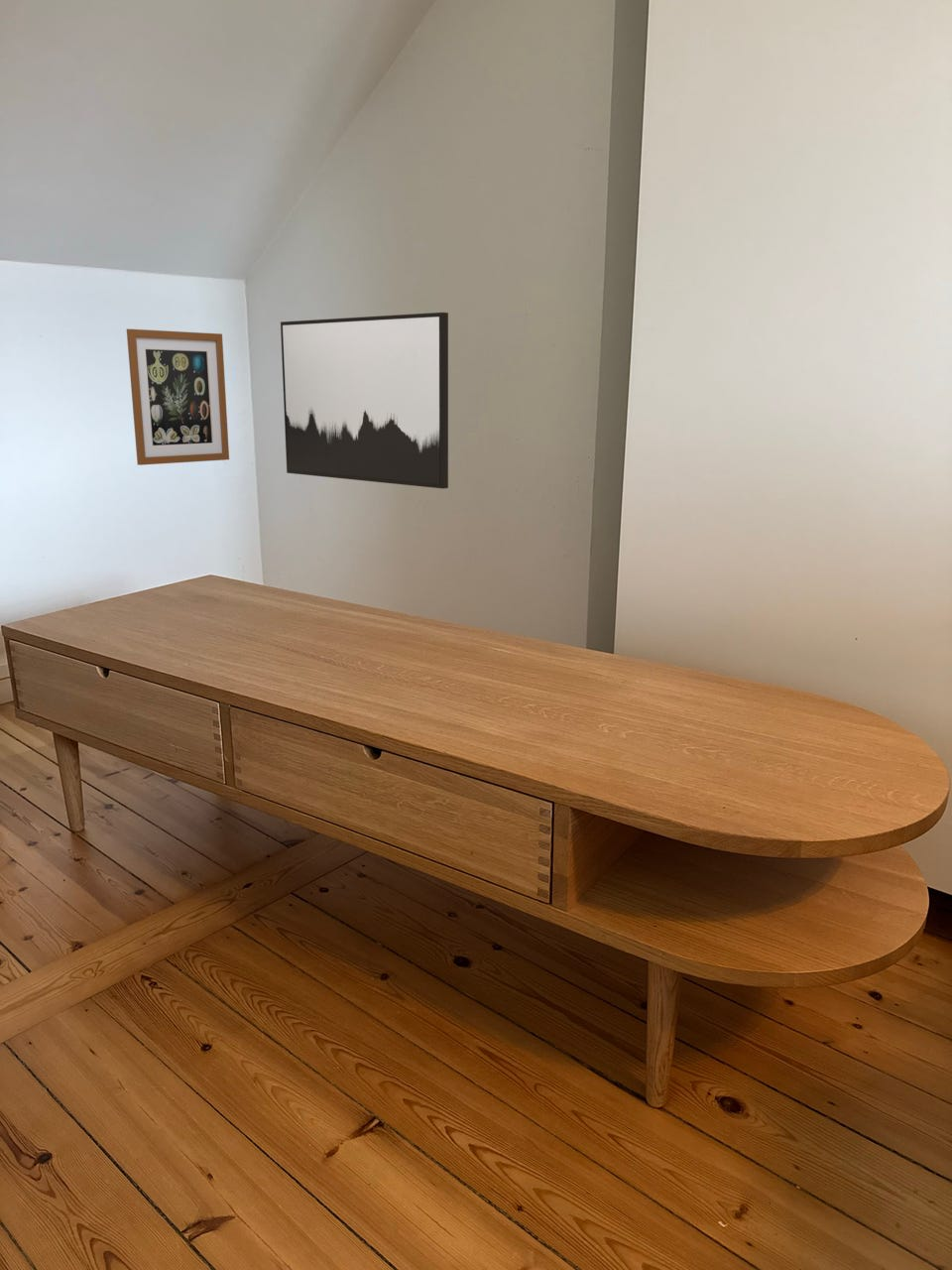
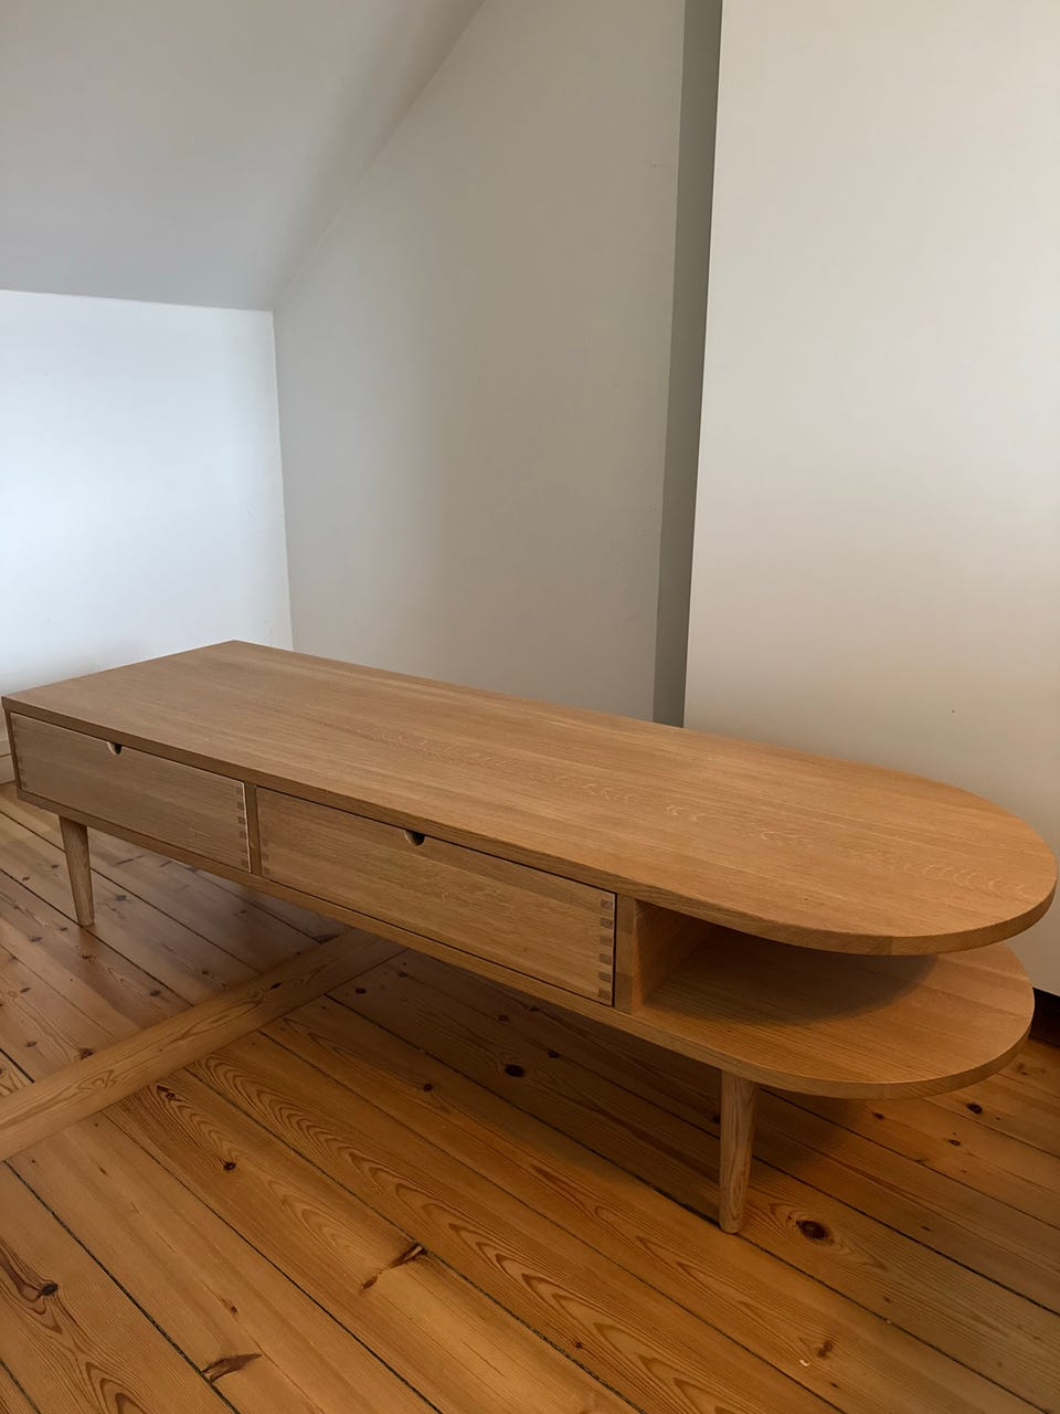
- wall art [126,328,230,466]
- wall art [280,312,449,490]
